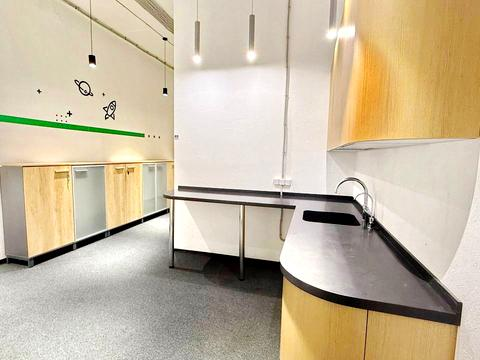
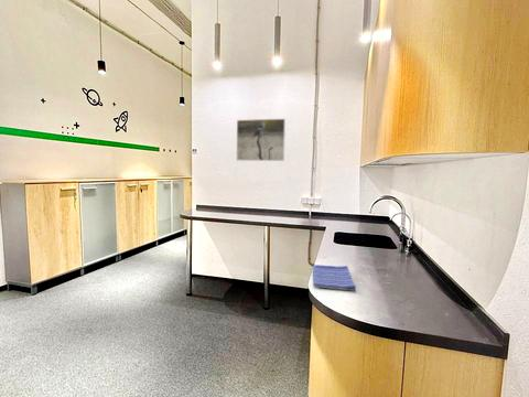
+ dish towel [312,264,357,292]
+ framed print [236,118,287,162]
